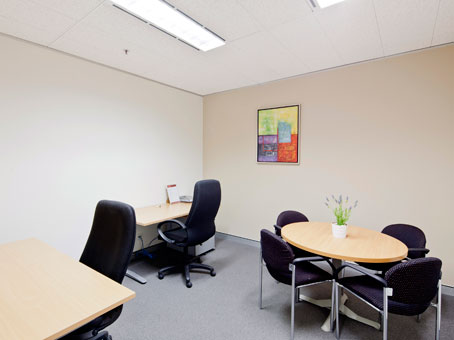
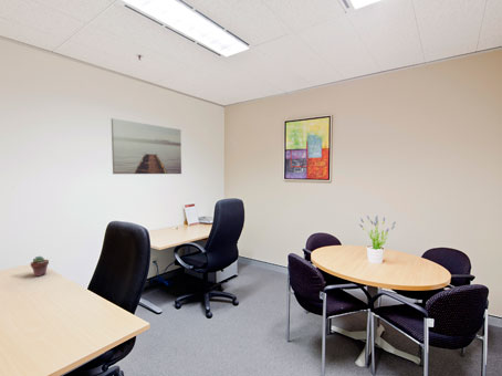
+ potted succulent [30,255,50,278]
+ wall art [111,117,182,175]
